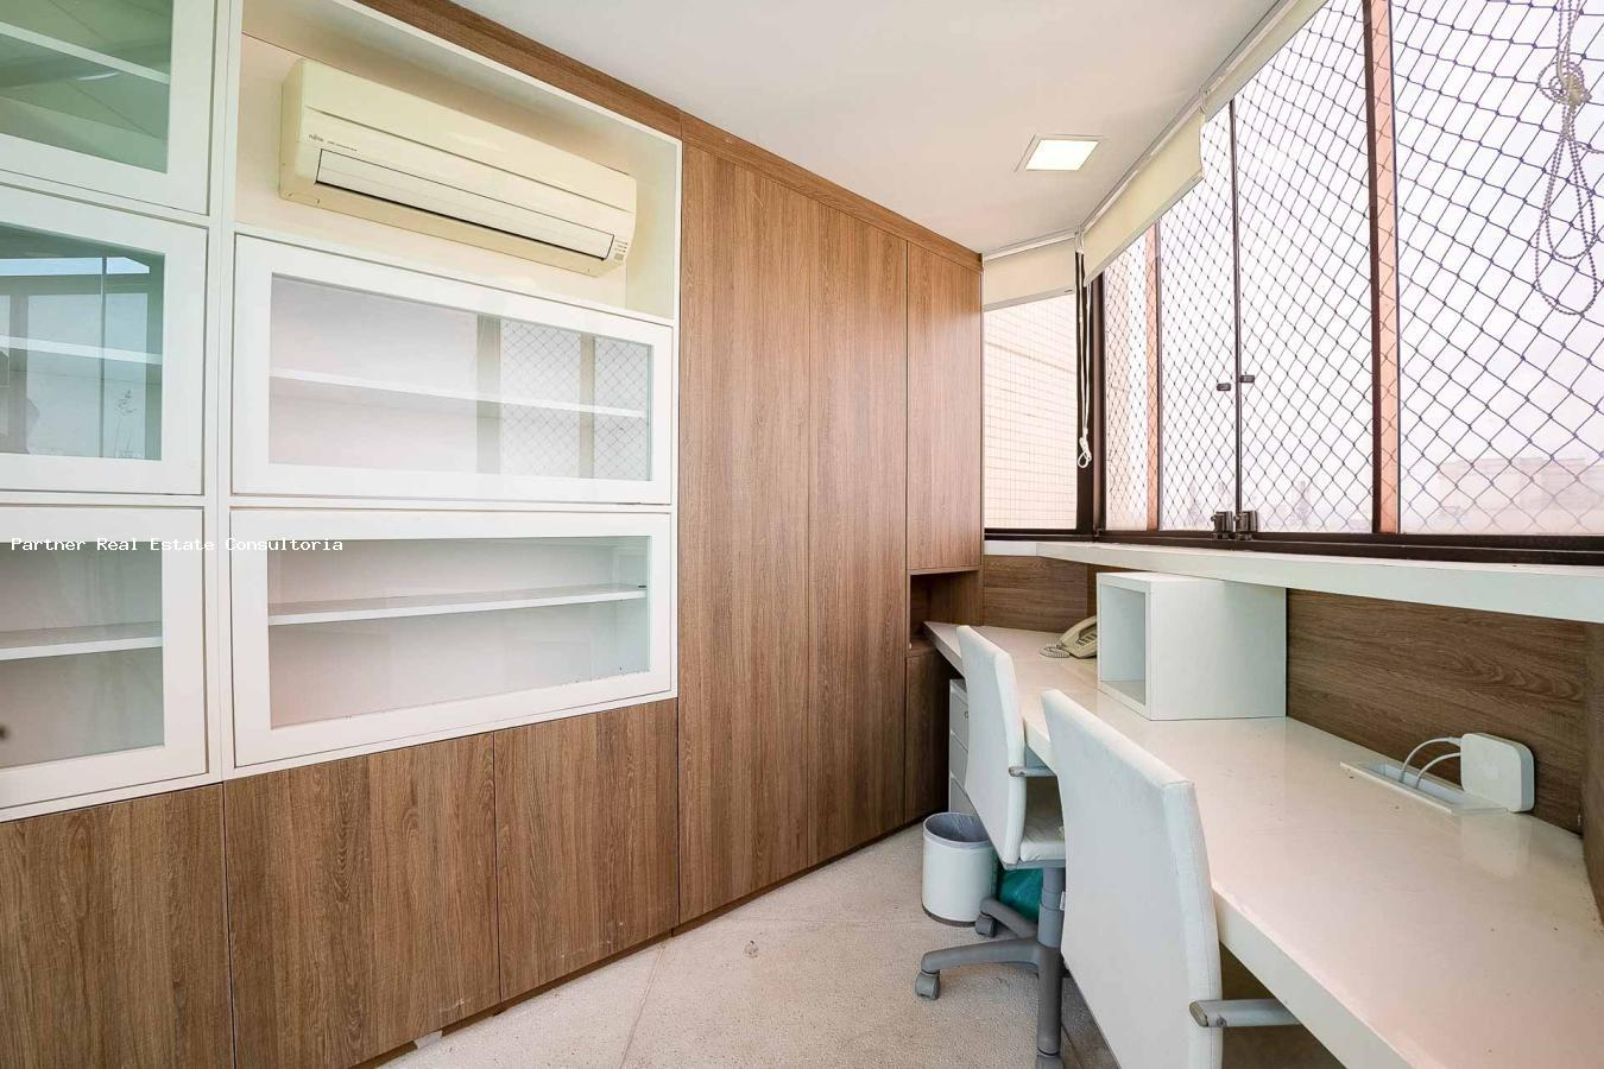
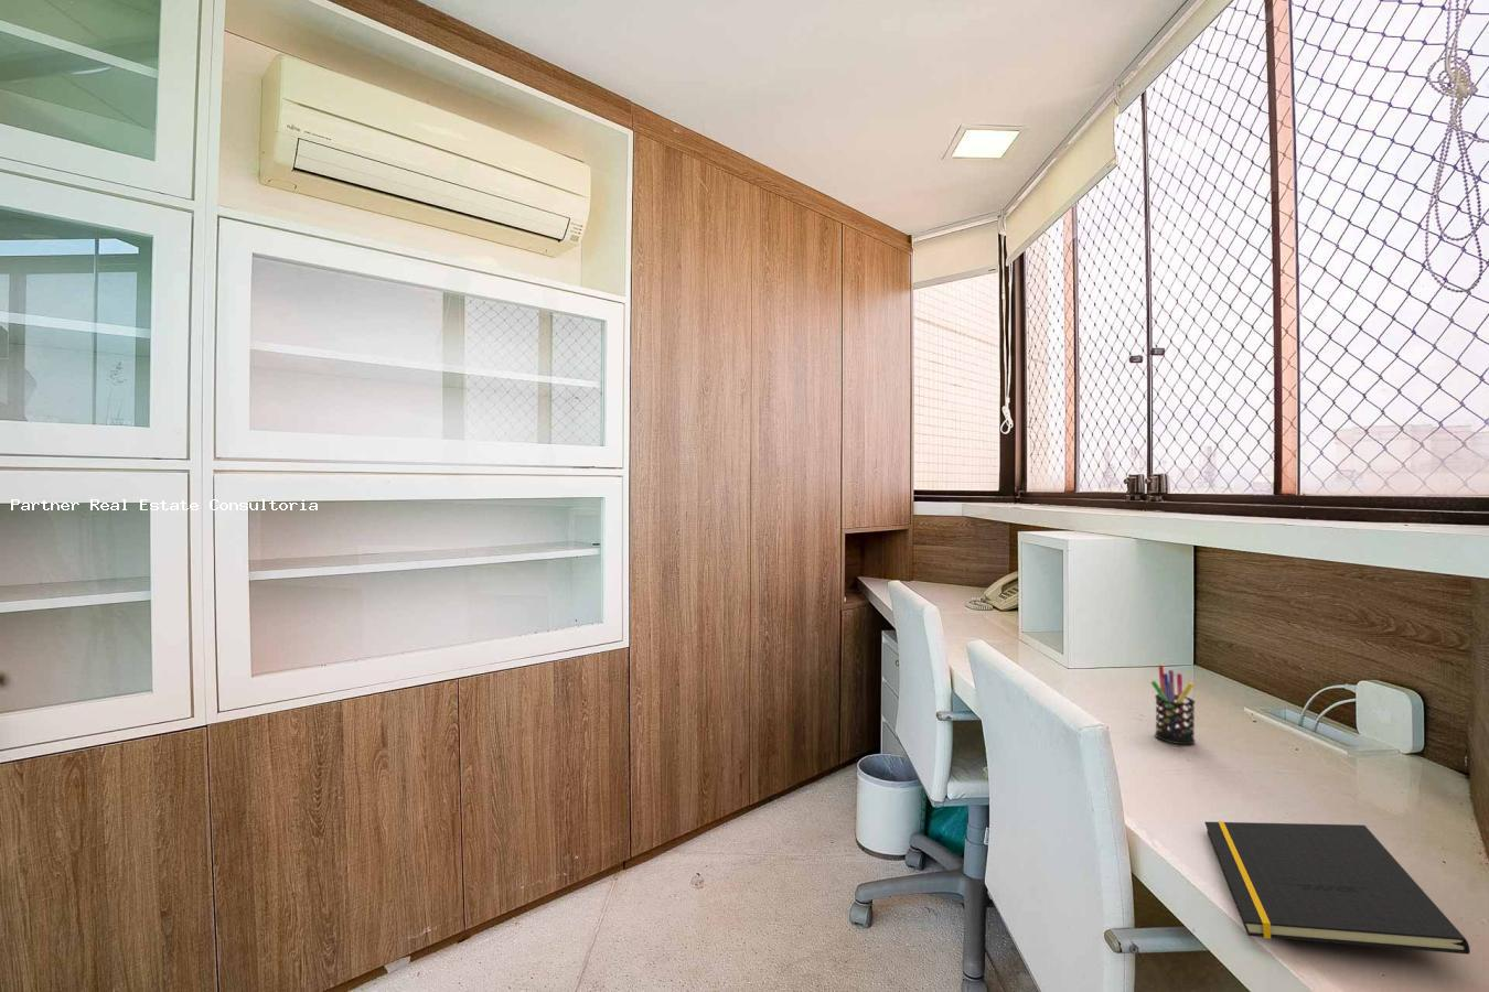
+ pen holder [1149,664,1197,745]
+ notepad [1203,820,1471,955]
